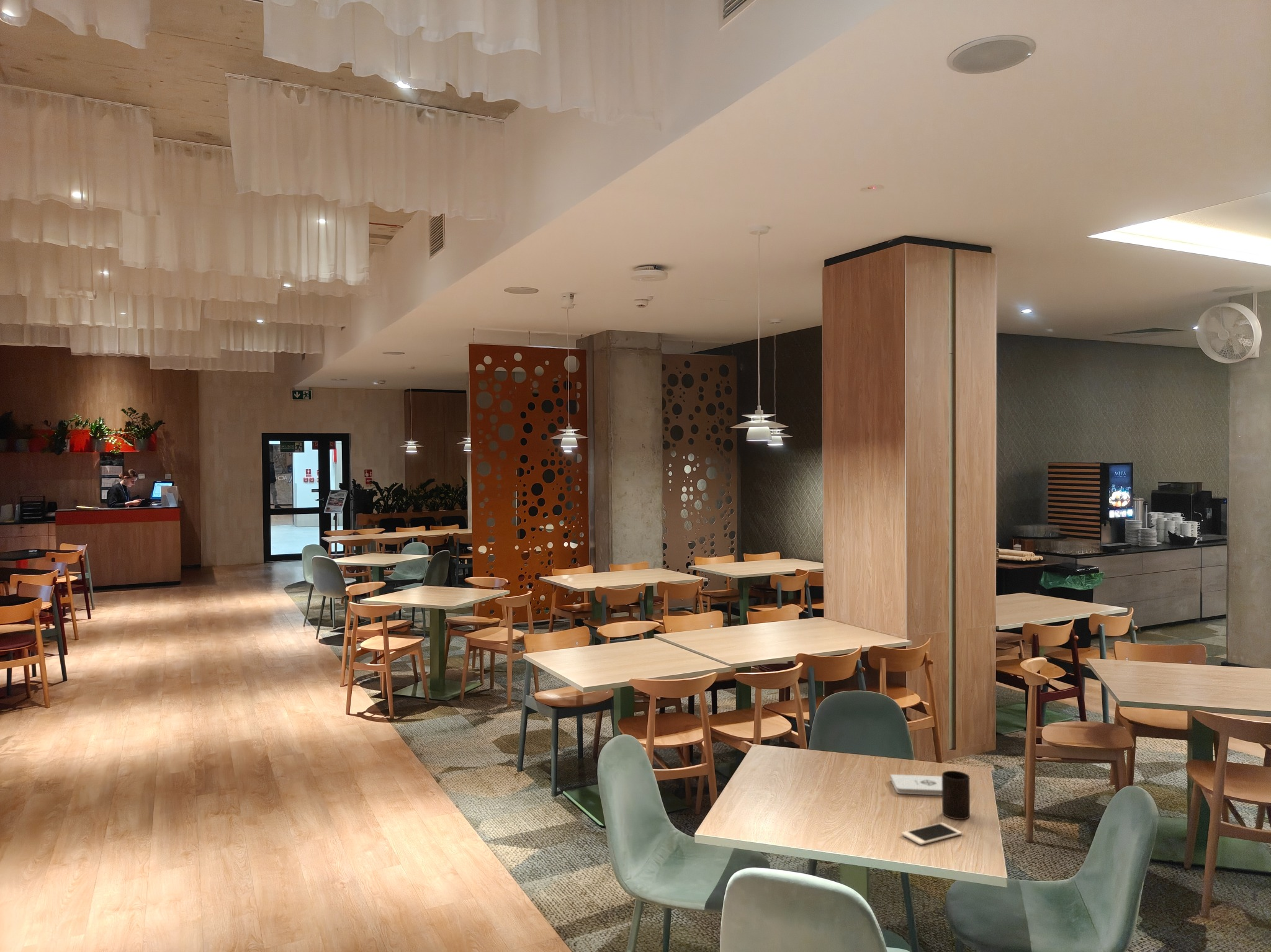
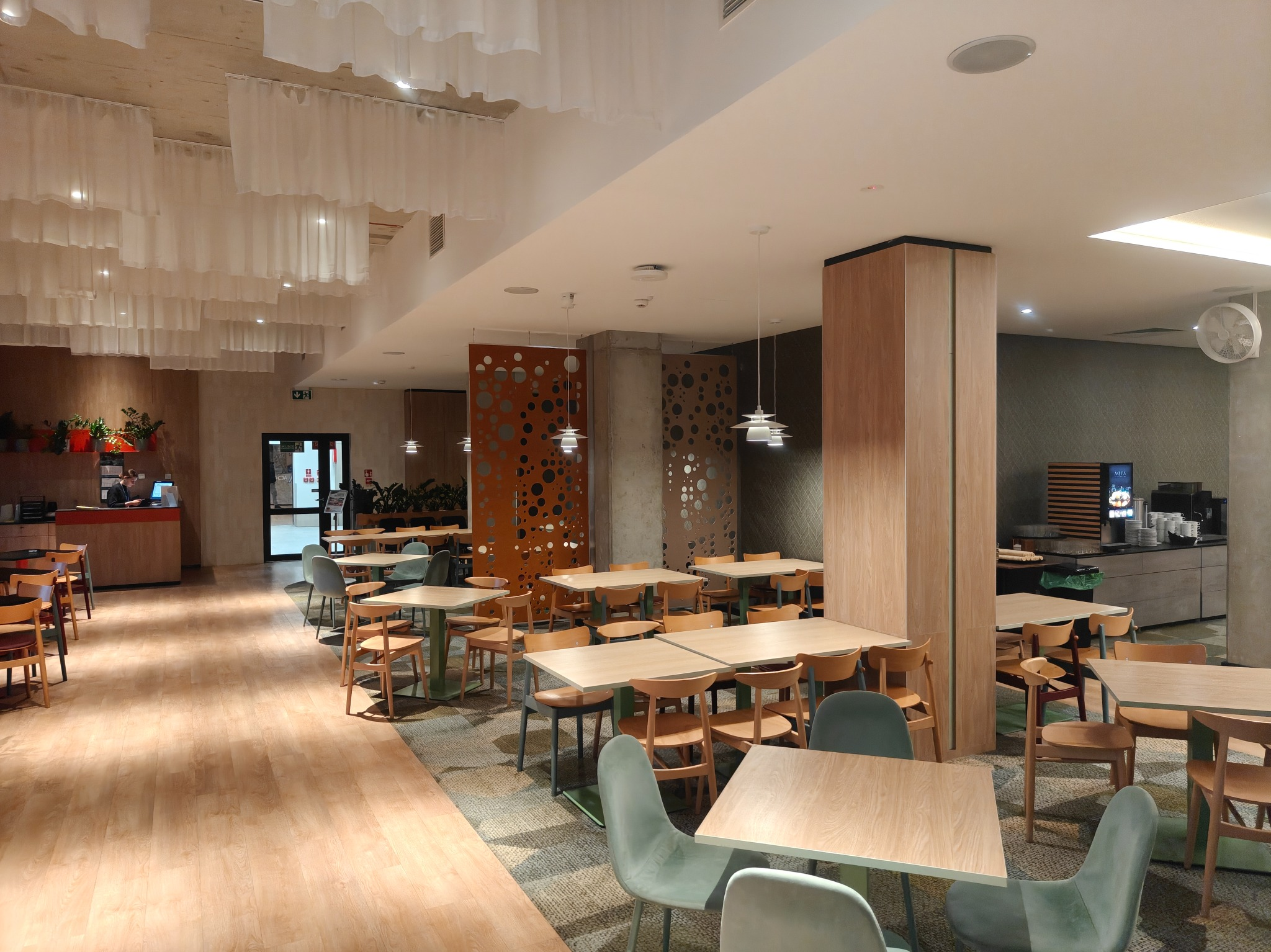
- cell phone [901,822,963,846]
- cup [941,770,971,820]
- notepad [890,774,942,796]
